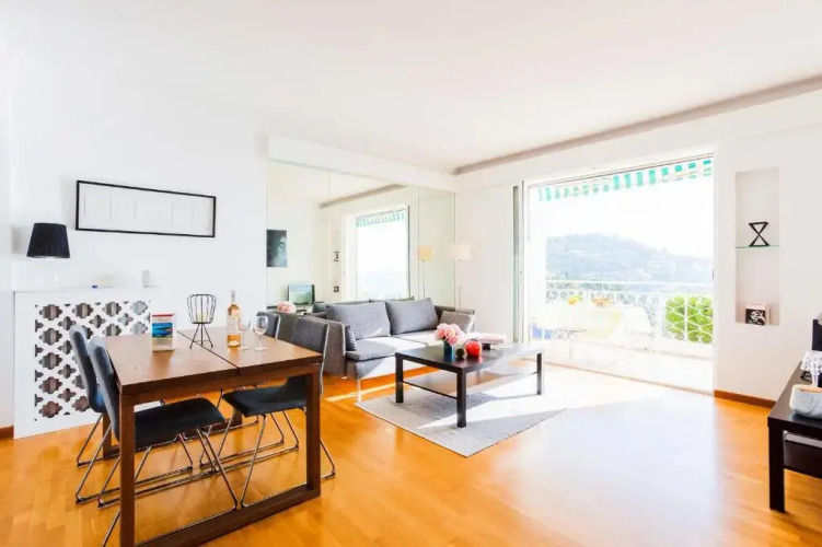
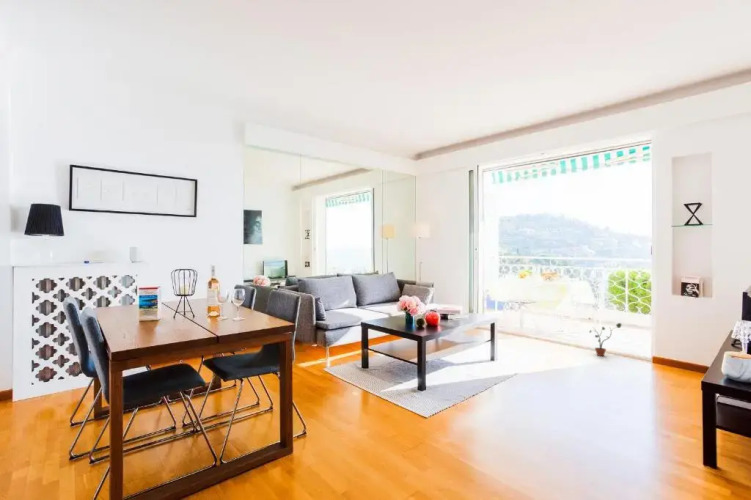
+ potted plant [588,322,622,357]
